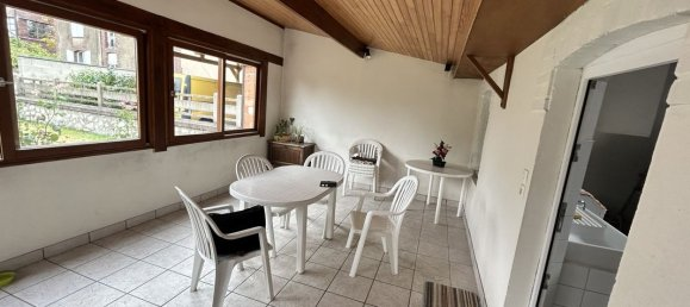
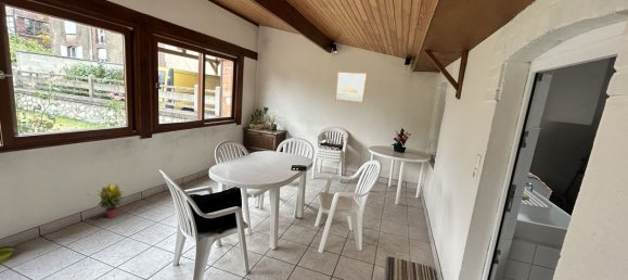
+ wall art [334,71,368,104]
+ potted plant [97,182,125,219]
